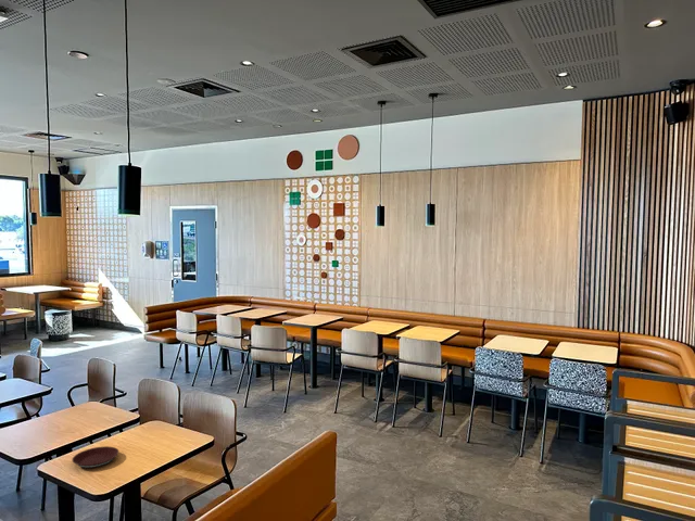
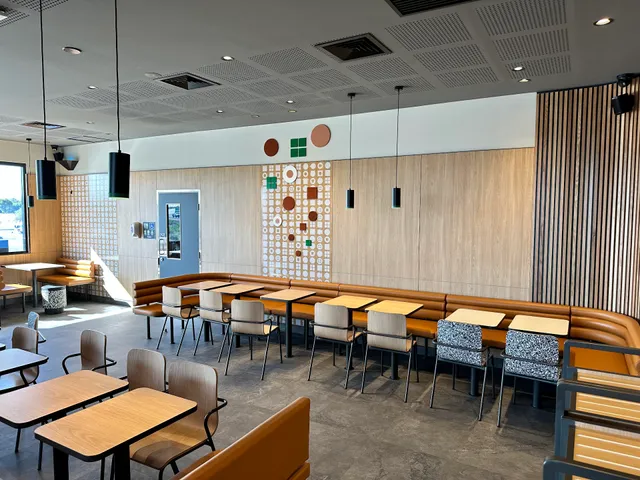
- plate [72,445,119,469]
